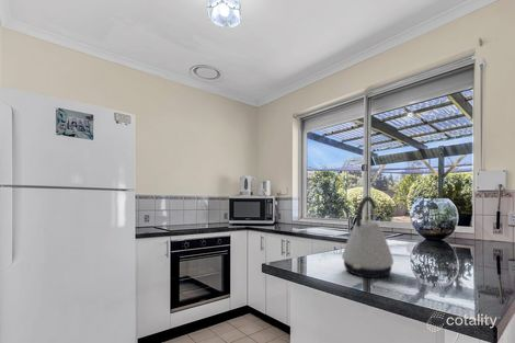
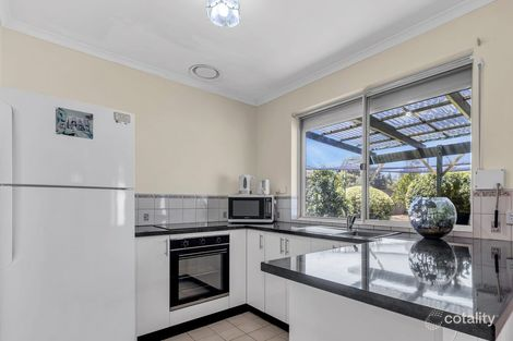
- kettle [341,195,394,278]
